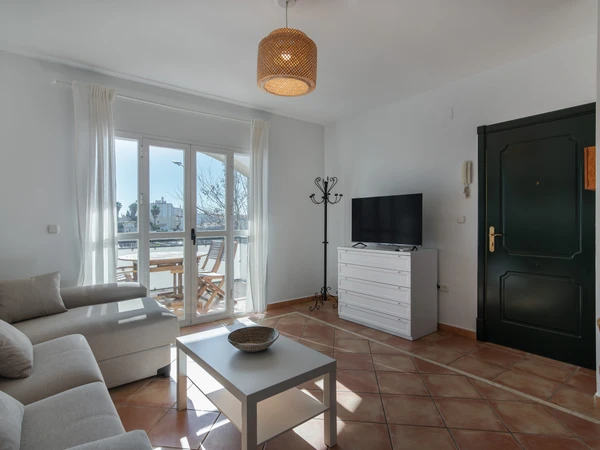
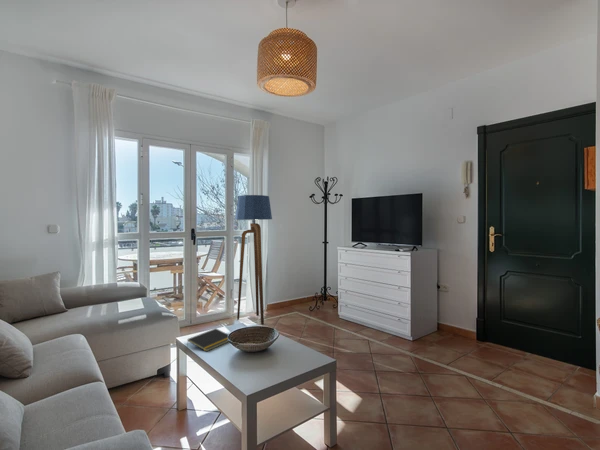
+ floor lamp [234,194,273,325]
+ notepad [186,327,230,353]
